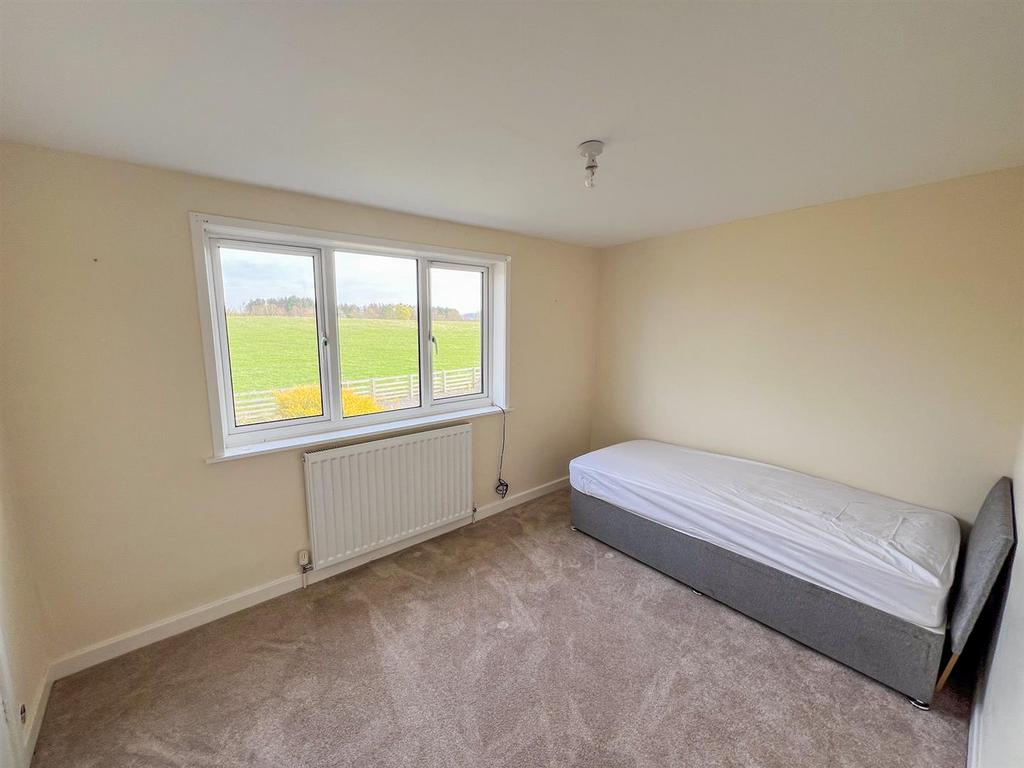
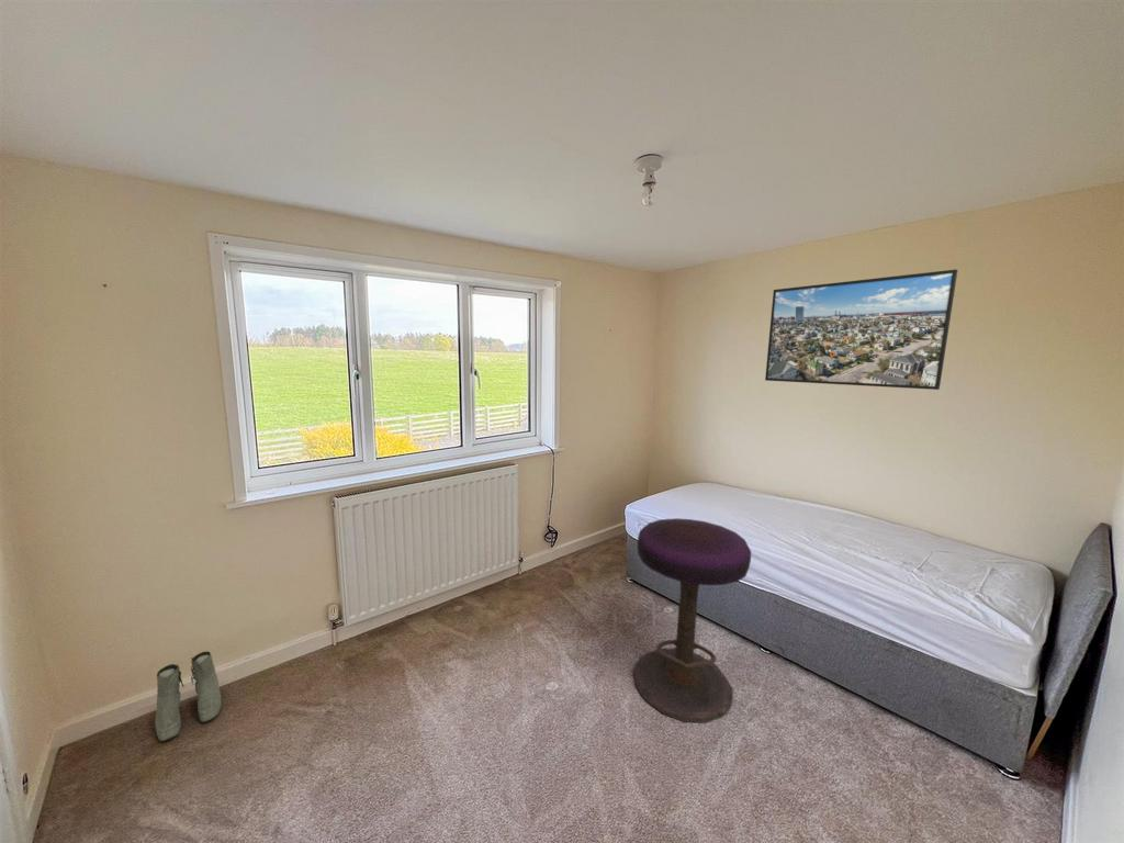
+ boots [154,650,223,742]
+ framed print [764,268,958,391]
+ stool [633,517,752,724]
